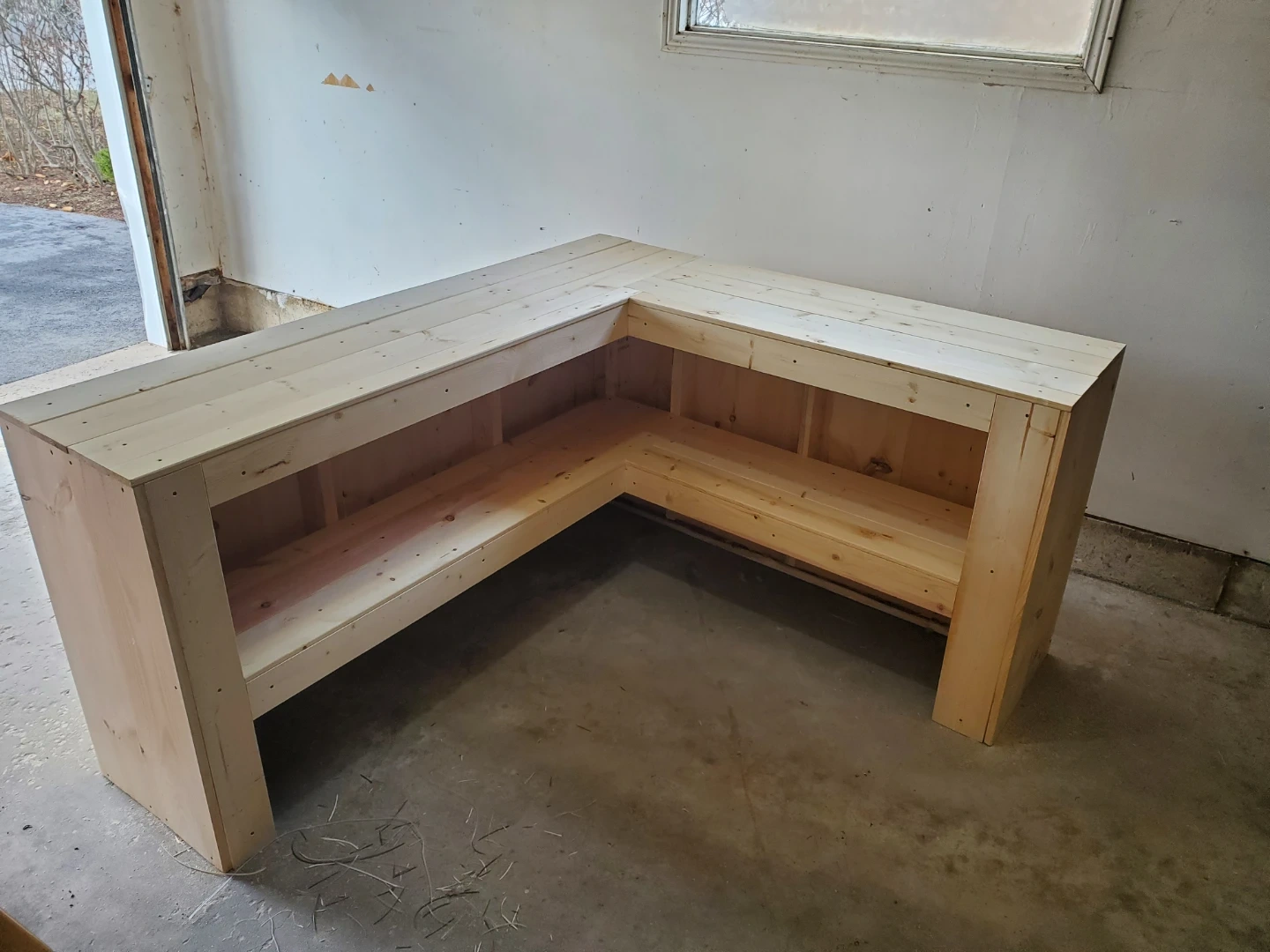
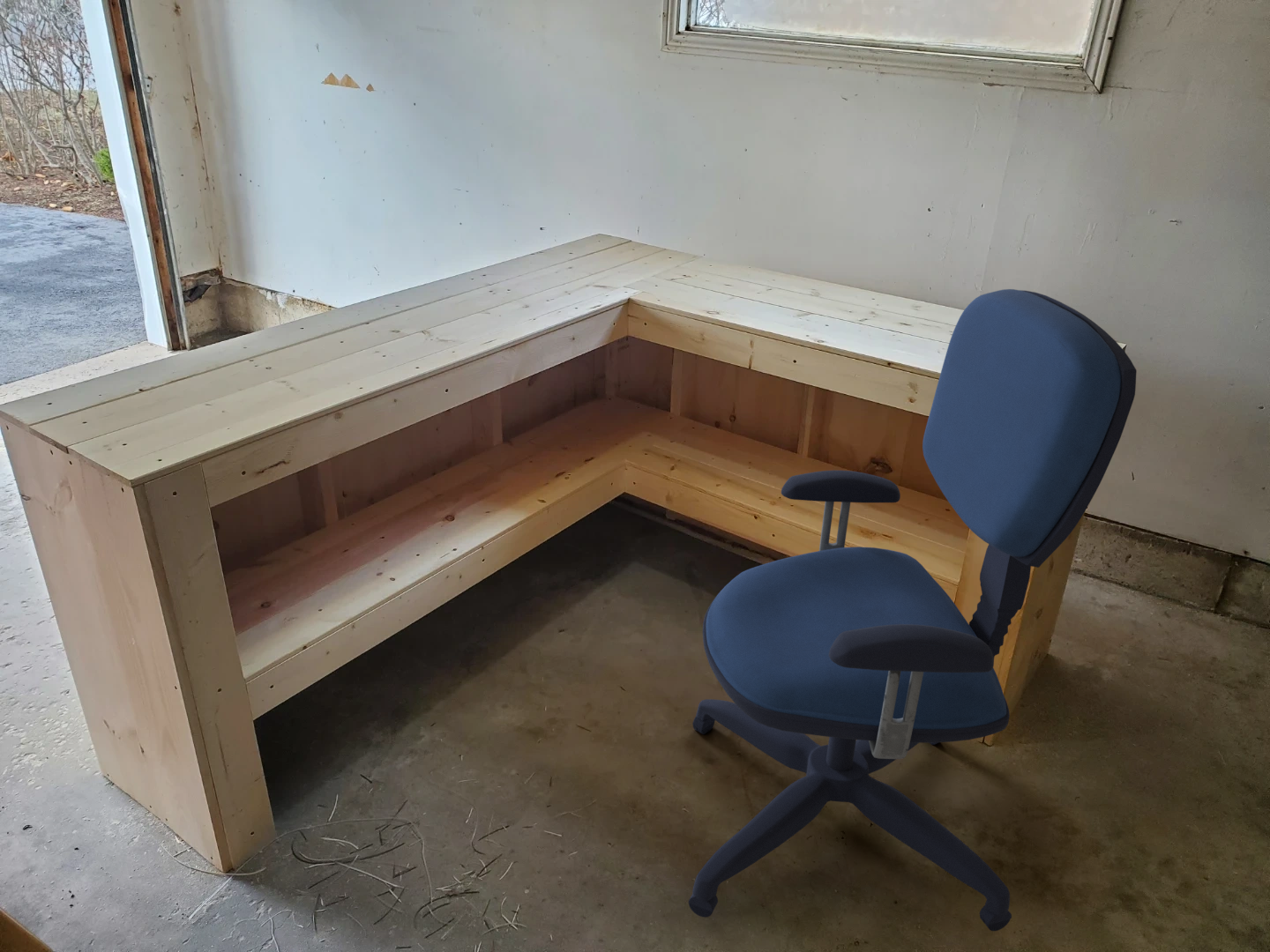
+ office chair [688,288,1138,932]
